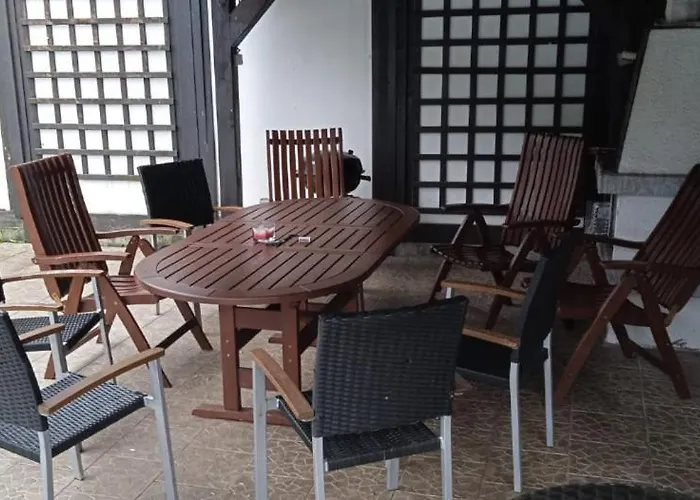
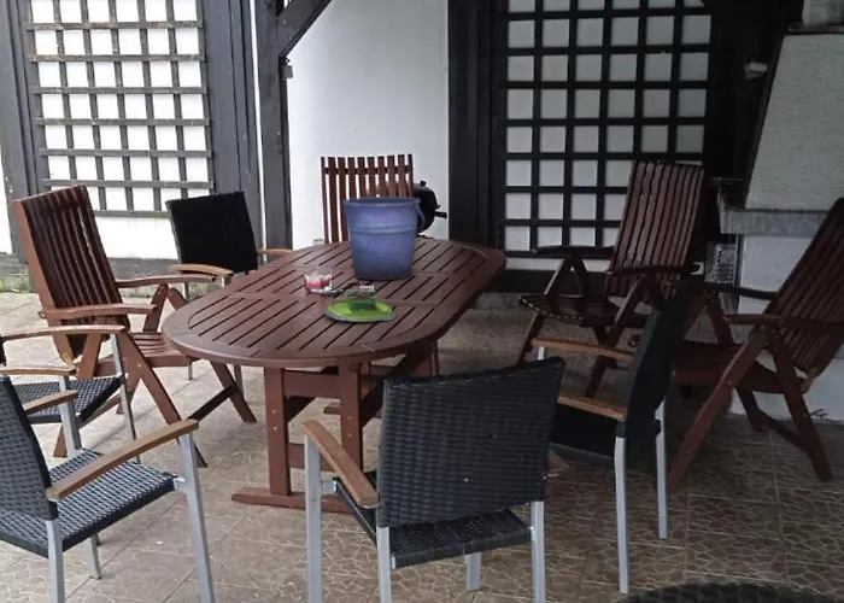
+ bucket [341,195,426,281]
+ plant pot [322,288,397,323]
